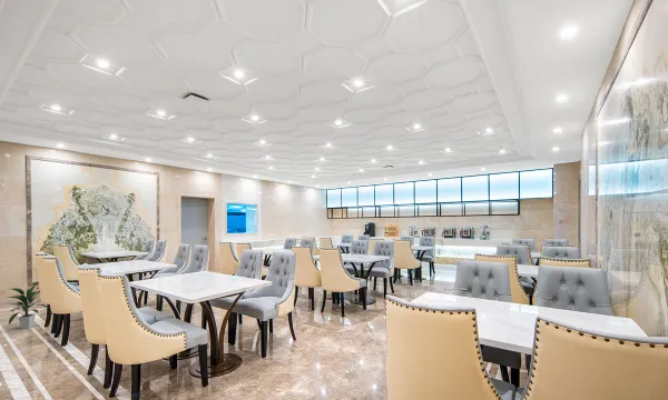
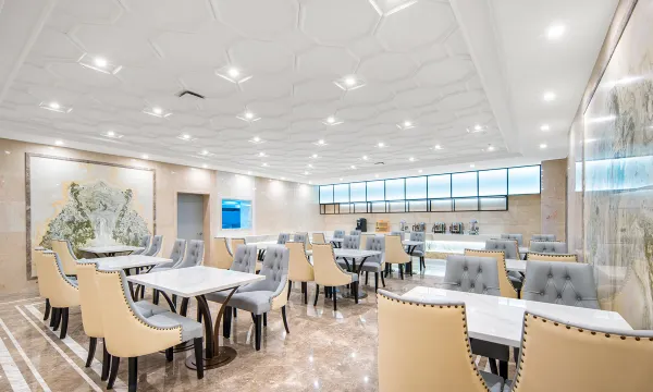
- indoor plant [7,283,48,330]
